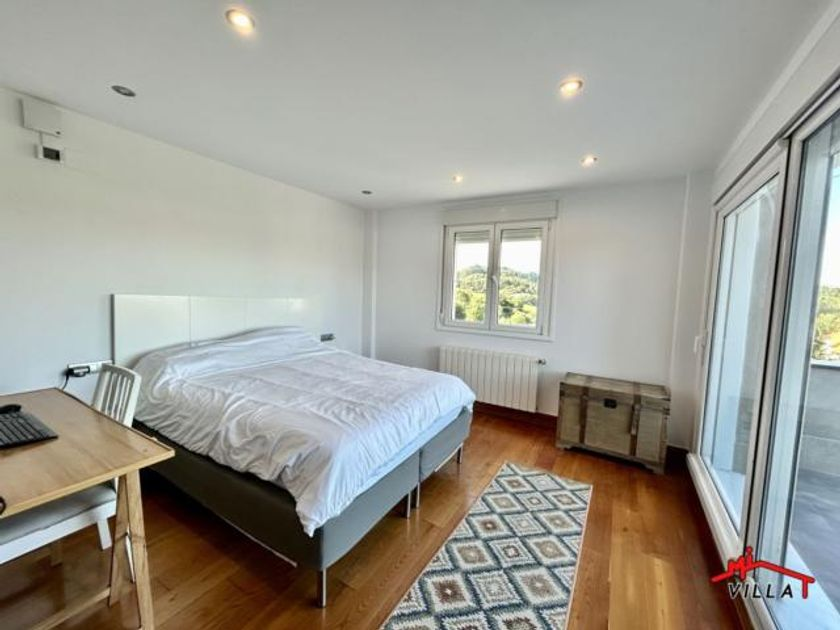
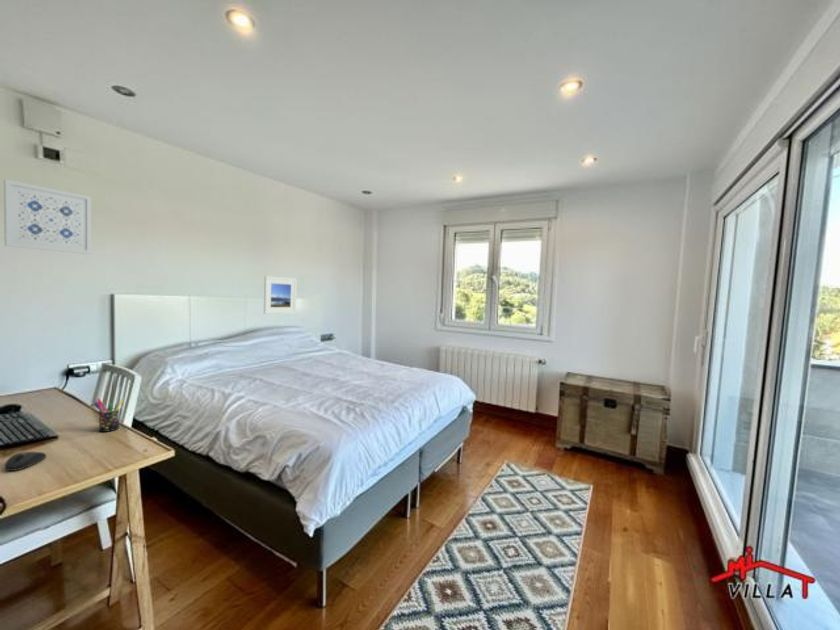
+ mouse [4,451,47,472]
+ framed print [263,275,298,315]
+ wall art [3,178,92,255]
+ pen holder [92,397,125,433]
